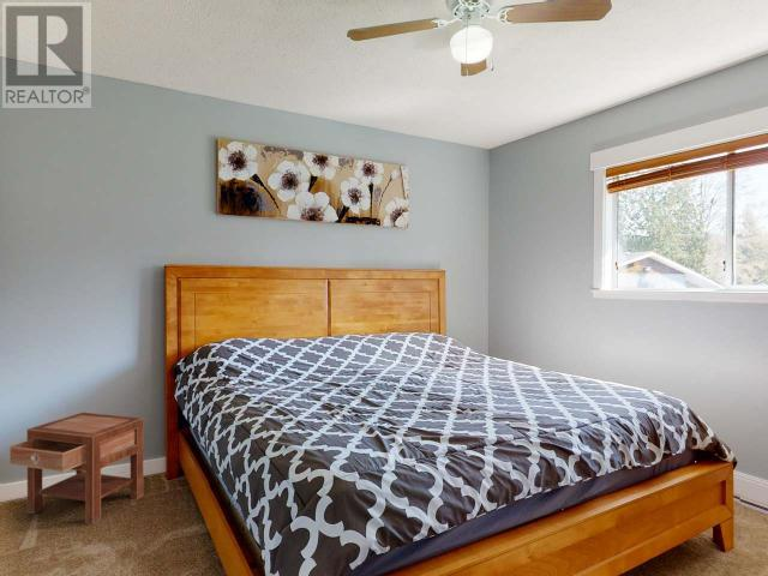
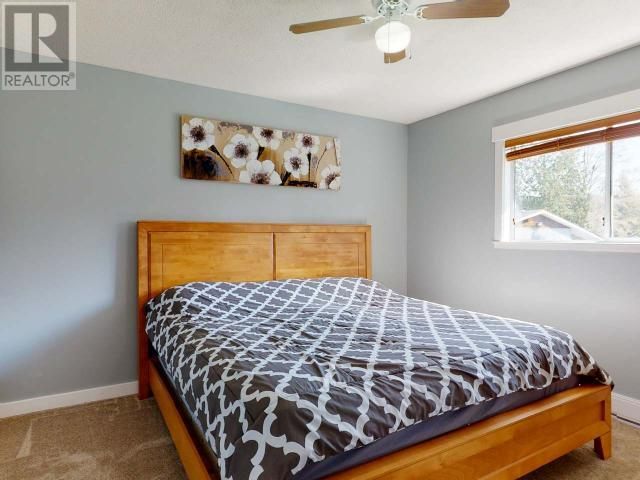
- nightstand [8,412,144,526]
